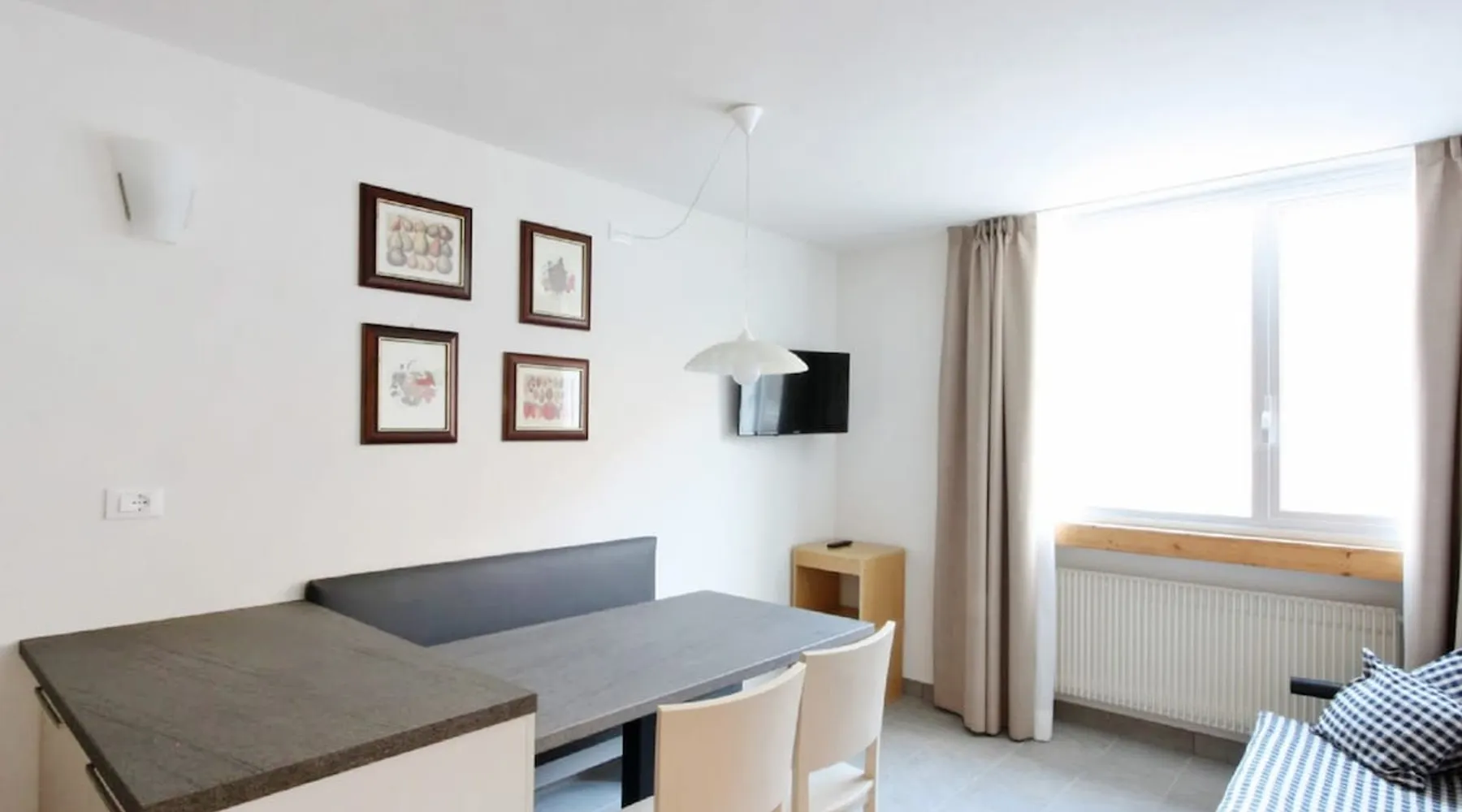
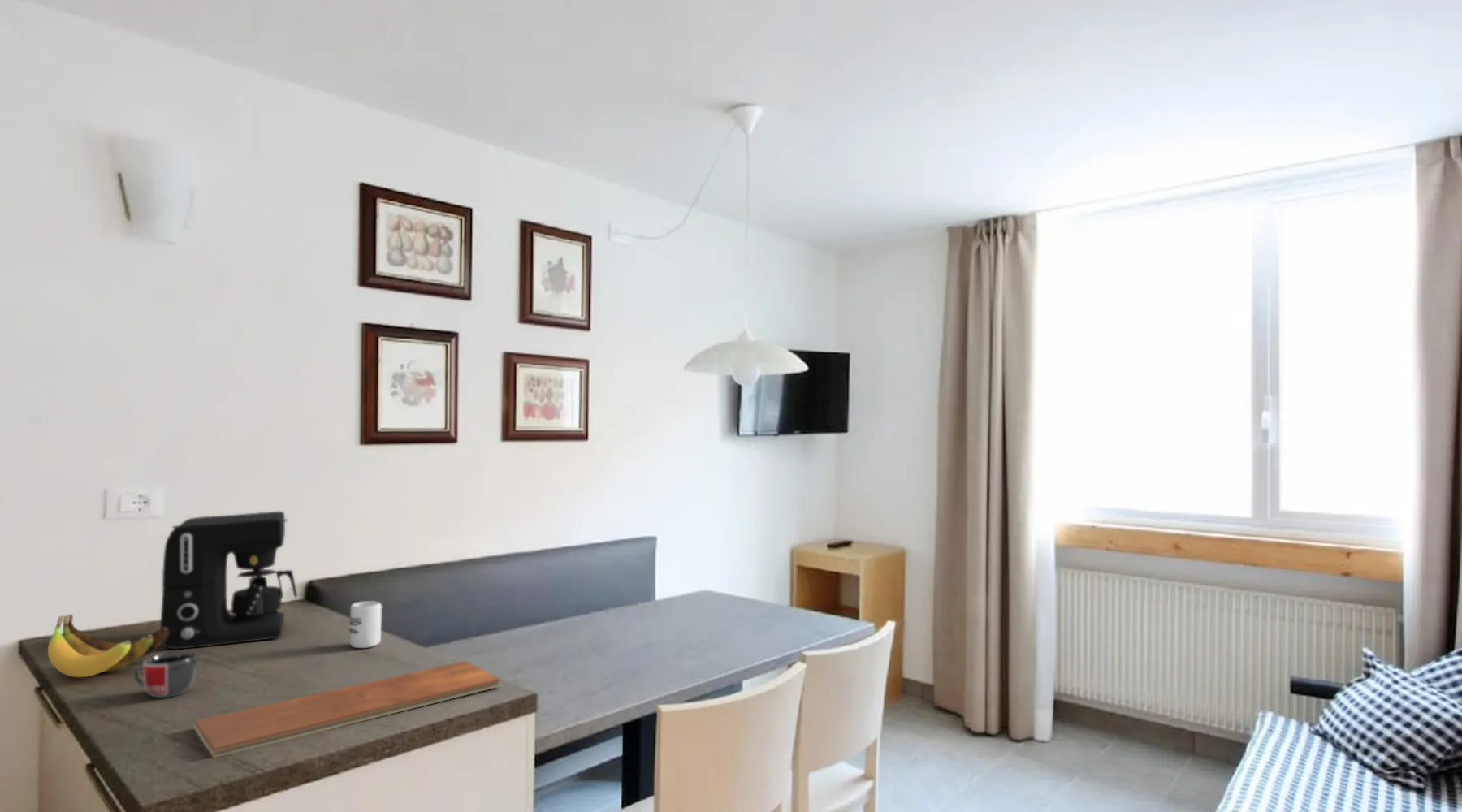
+ chopping board [193,660,501,758]
+ banana [47,614,168,678]
+ cup [348,600,383,649]
+ coffee maker [160,511,298,650]
+ mug [132,650,197,699]
